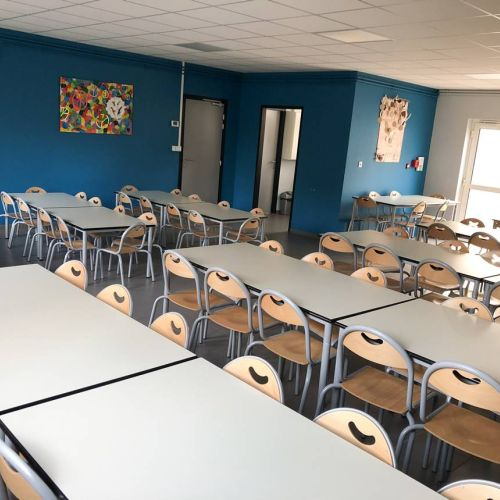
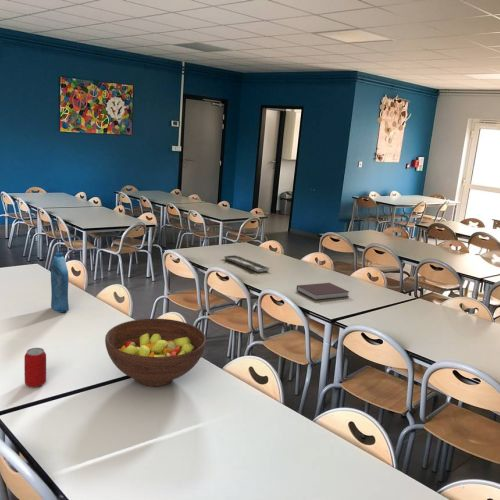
+ beverage can [23,347,47,388]
+ notebook [296,282,350,301]
+ tray [223,254,272,273]
+ fruit bowl [104,318,207,387]
+ bottle [50,251,70,313]
